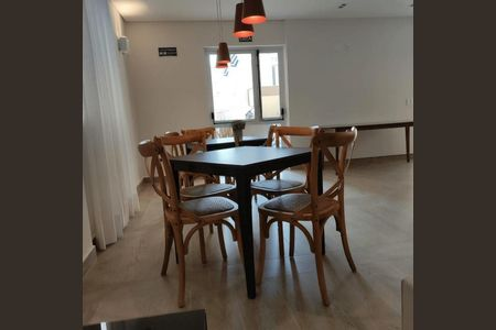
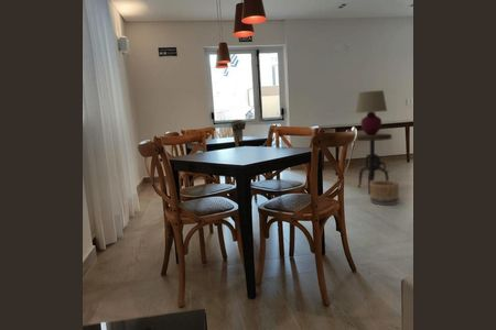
+ table lamp [355,89,388,135]
+ basket [369,179,400,206]
+ side table [355,133,392,195]
